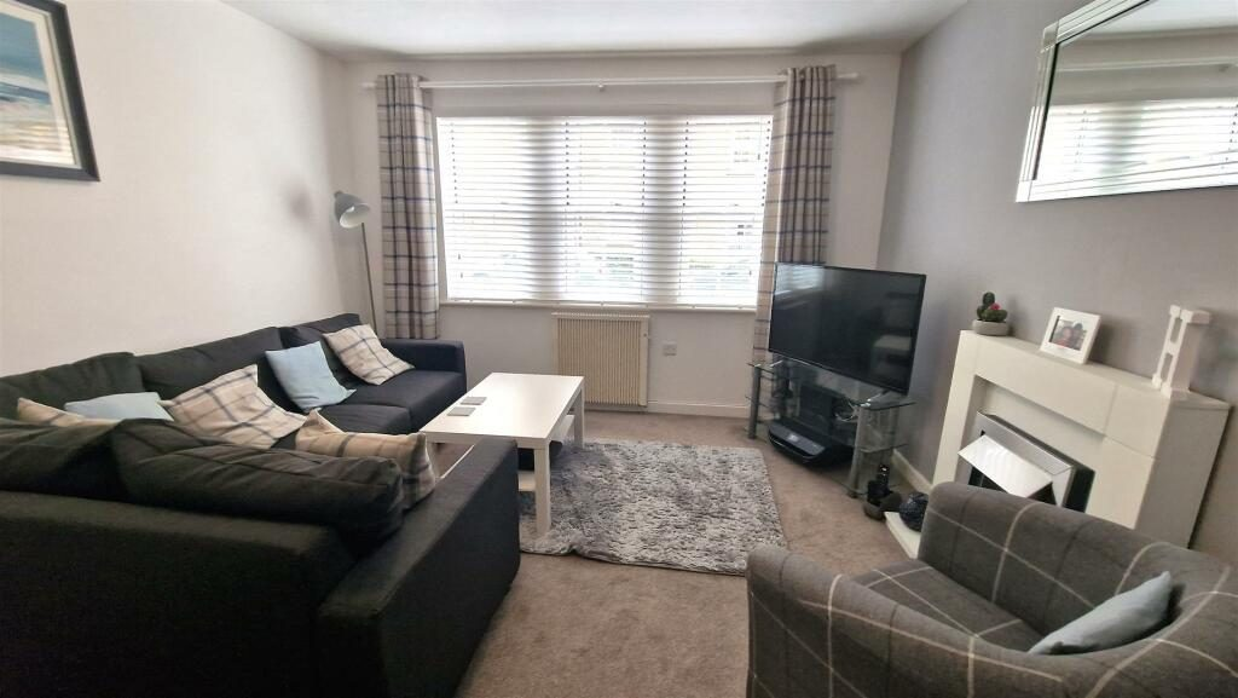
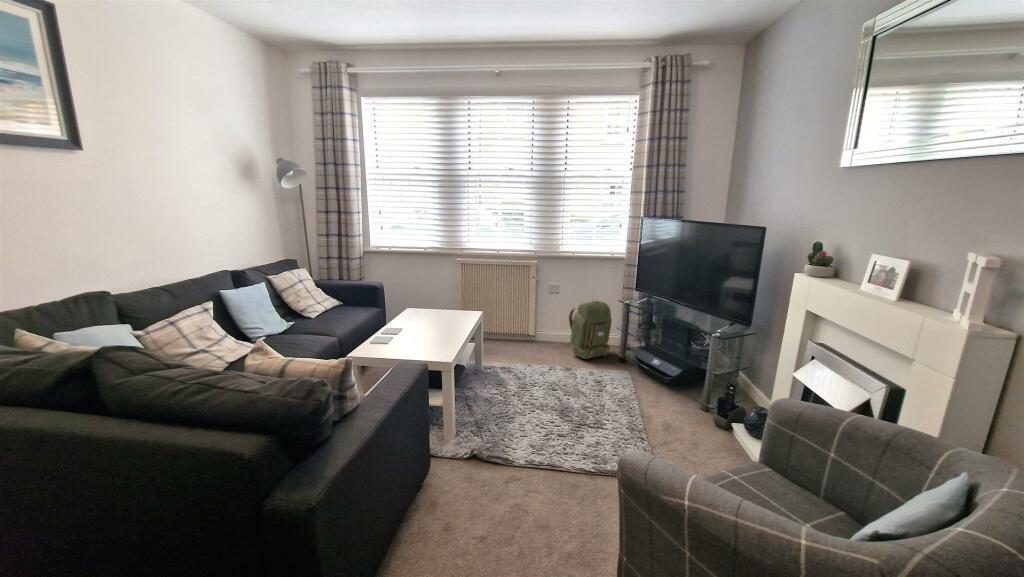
+ backpack [568,299,613,360]
